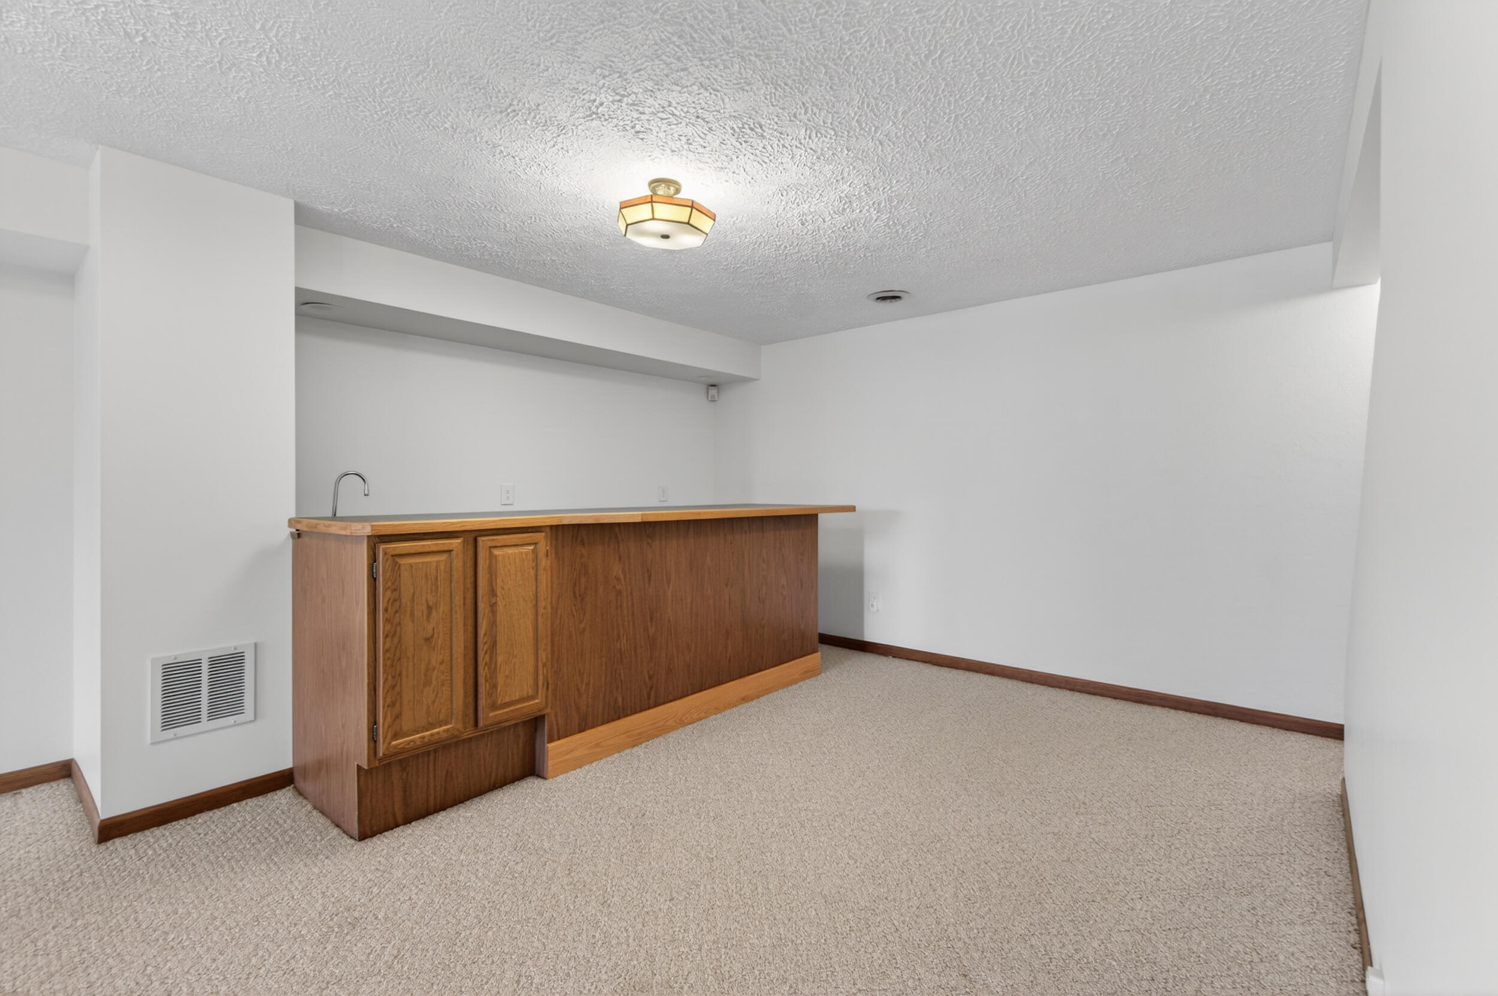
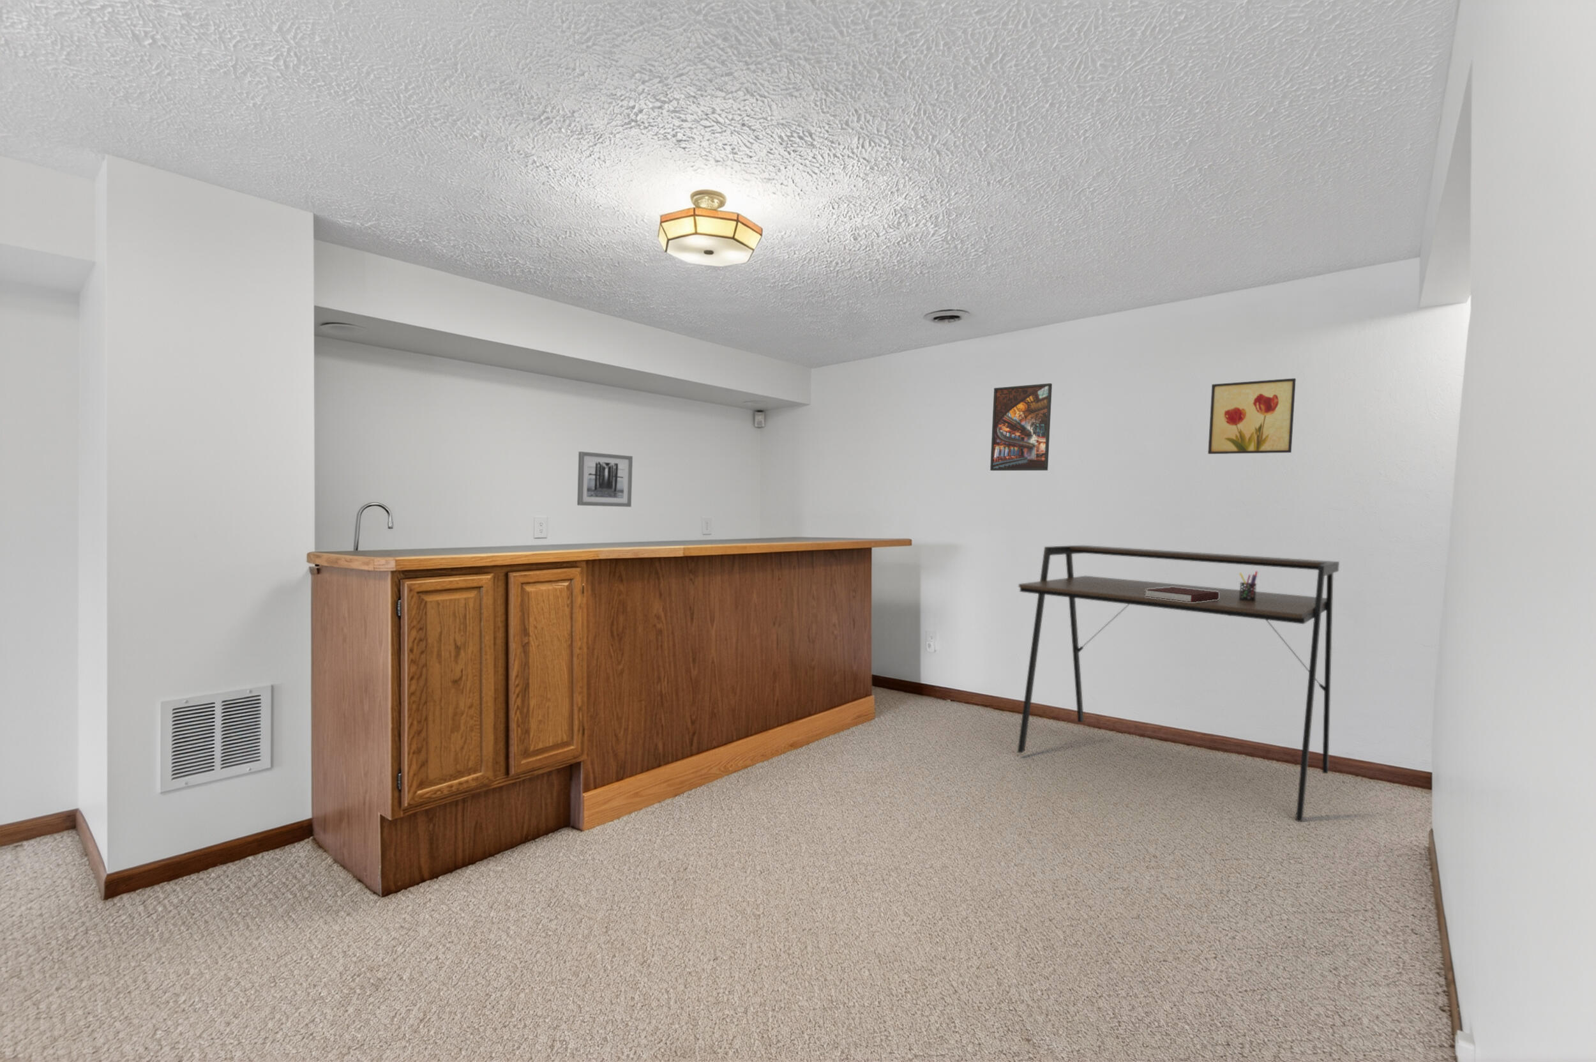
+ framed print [989,383,1052,472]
+ notebook [1146,587,1219,602]
+ pen holder [1238,570,1258,601]
+ wall art [1207,377,1296,455]
+ desk [1017,545,1340,823]
+ wall art [577,450,633,507]
